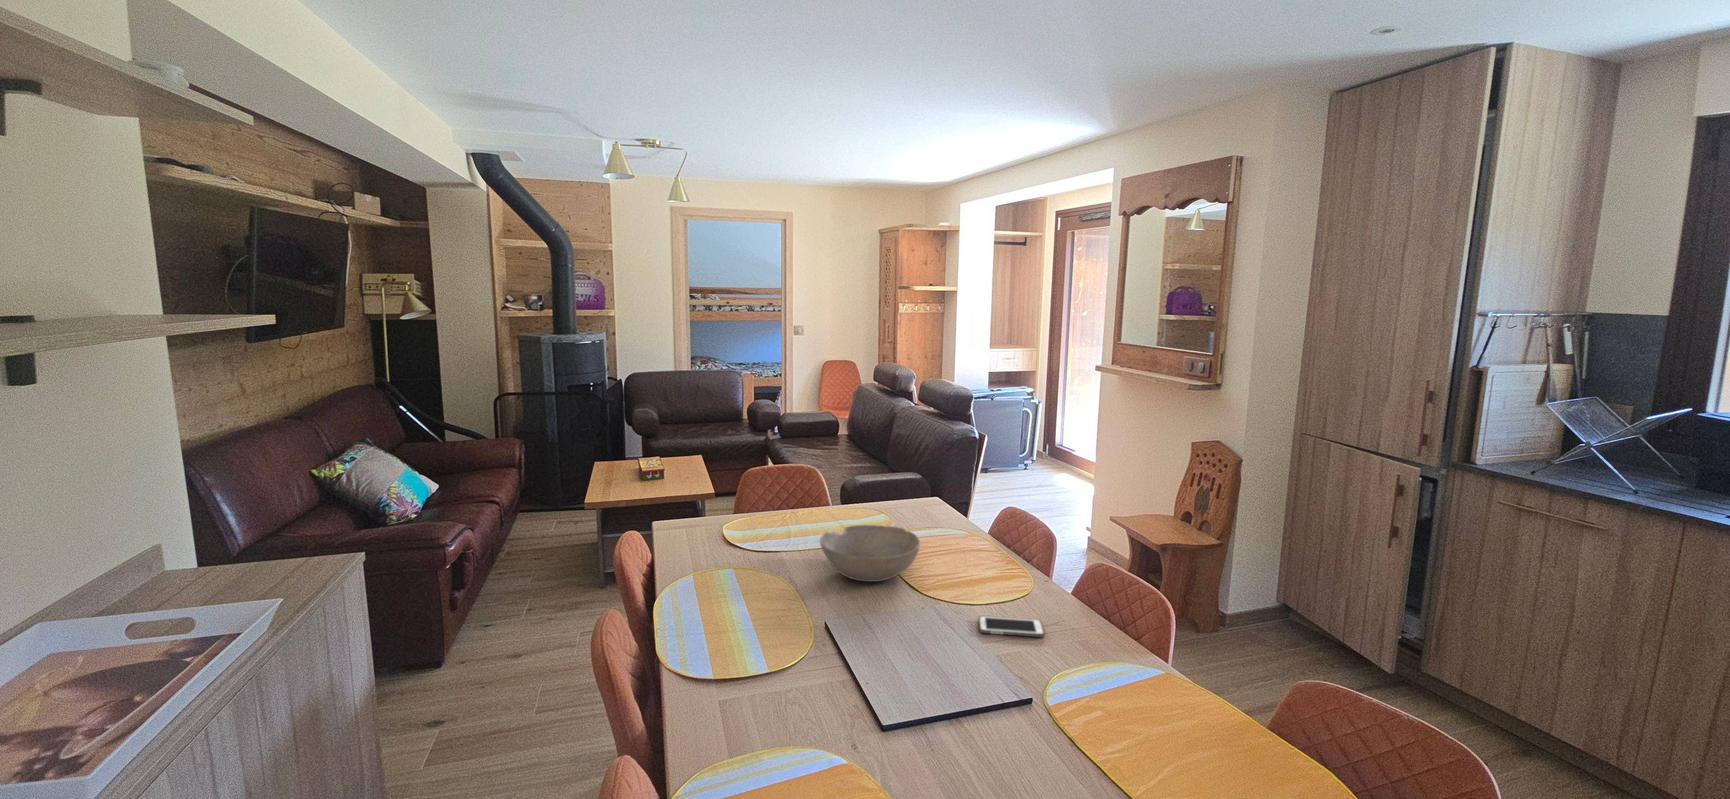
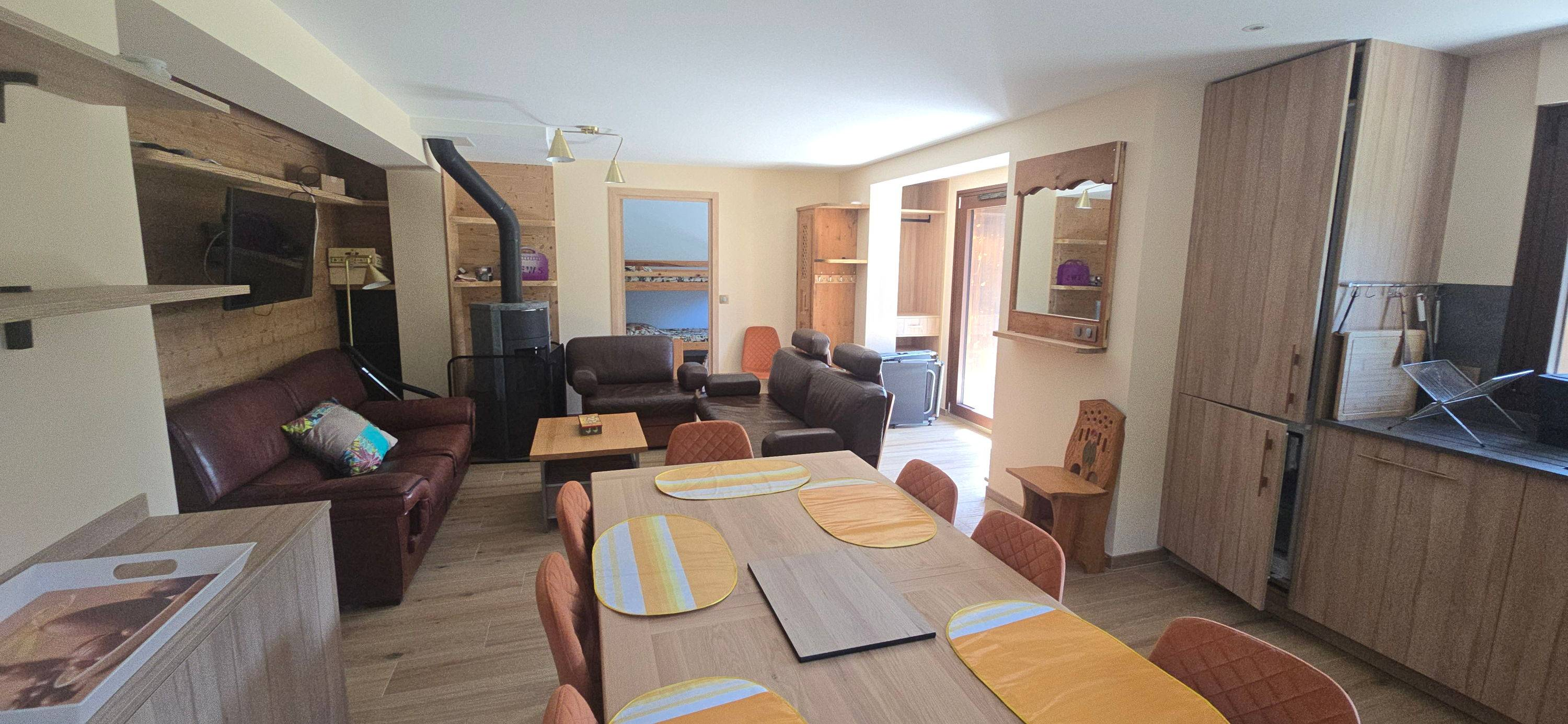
- bowl [819,524,921,583]
- cell phone [978,615,1045,638]
